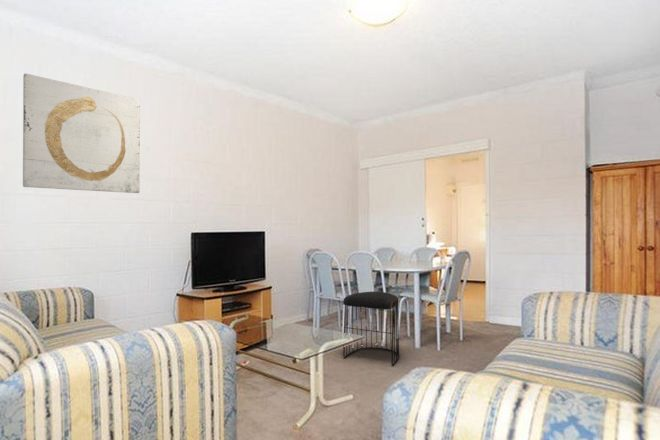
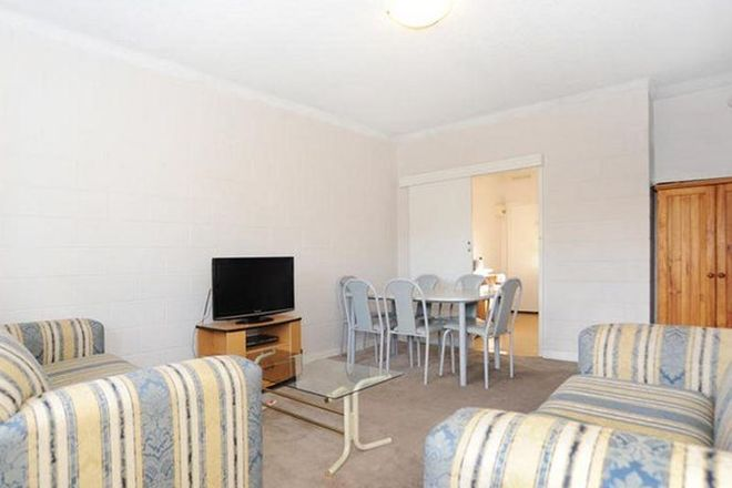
- stool [342,291,400,367]
- wall art [22,73,141,194]
